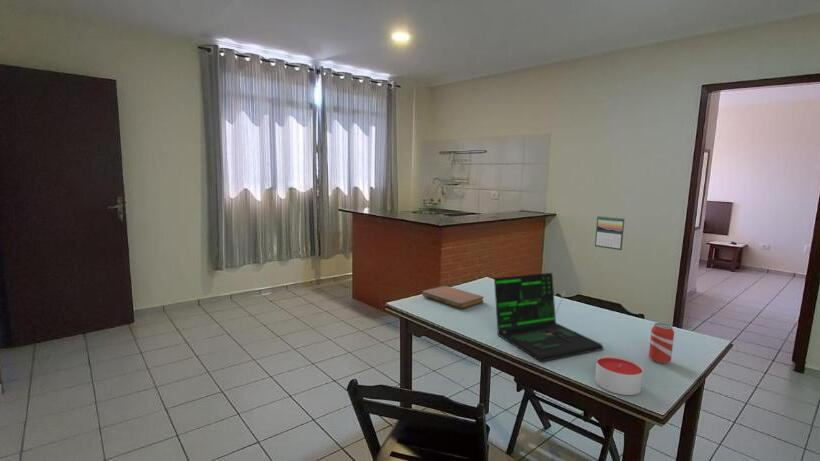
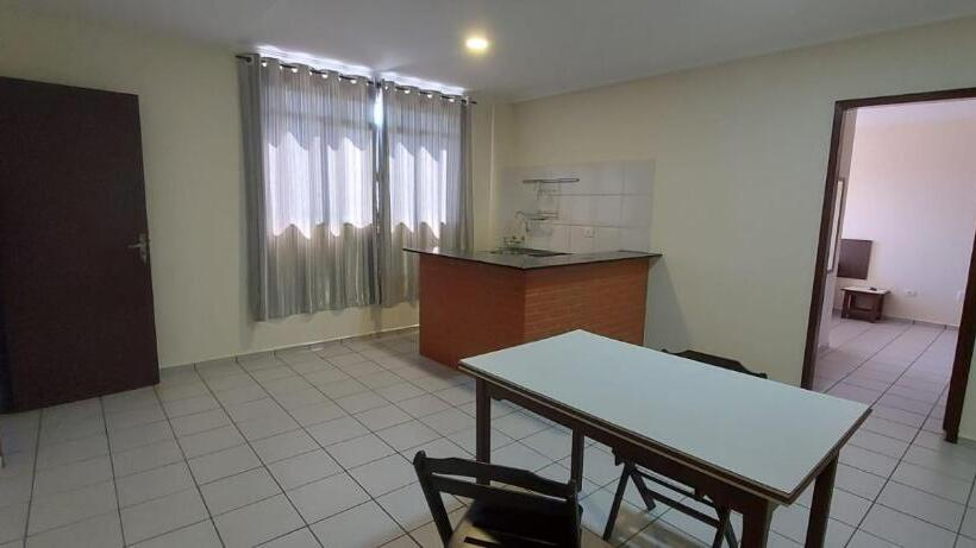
- calendar [594,215,626,251]
- beverage can [648,322,675,365]
- notebook [421,285,485,310]
- candle [594,355,644,396]
- laptop [493,272,605,363]
